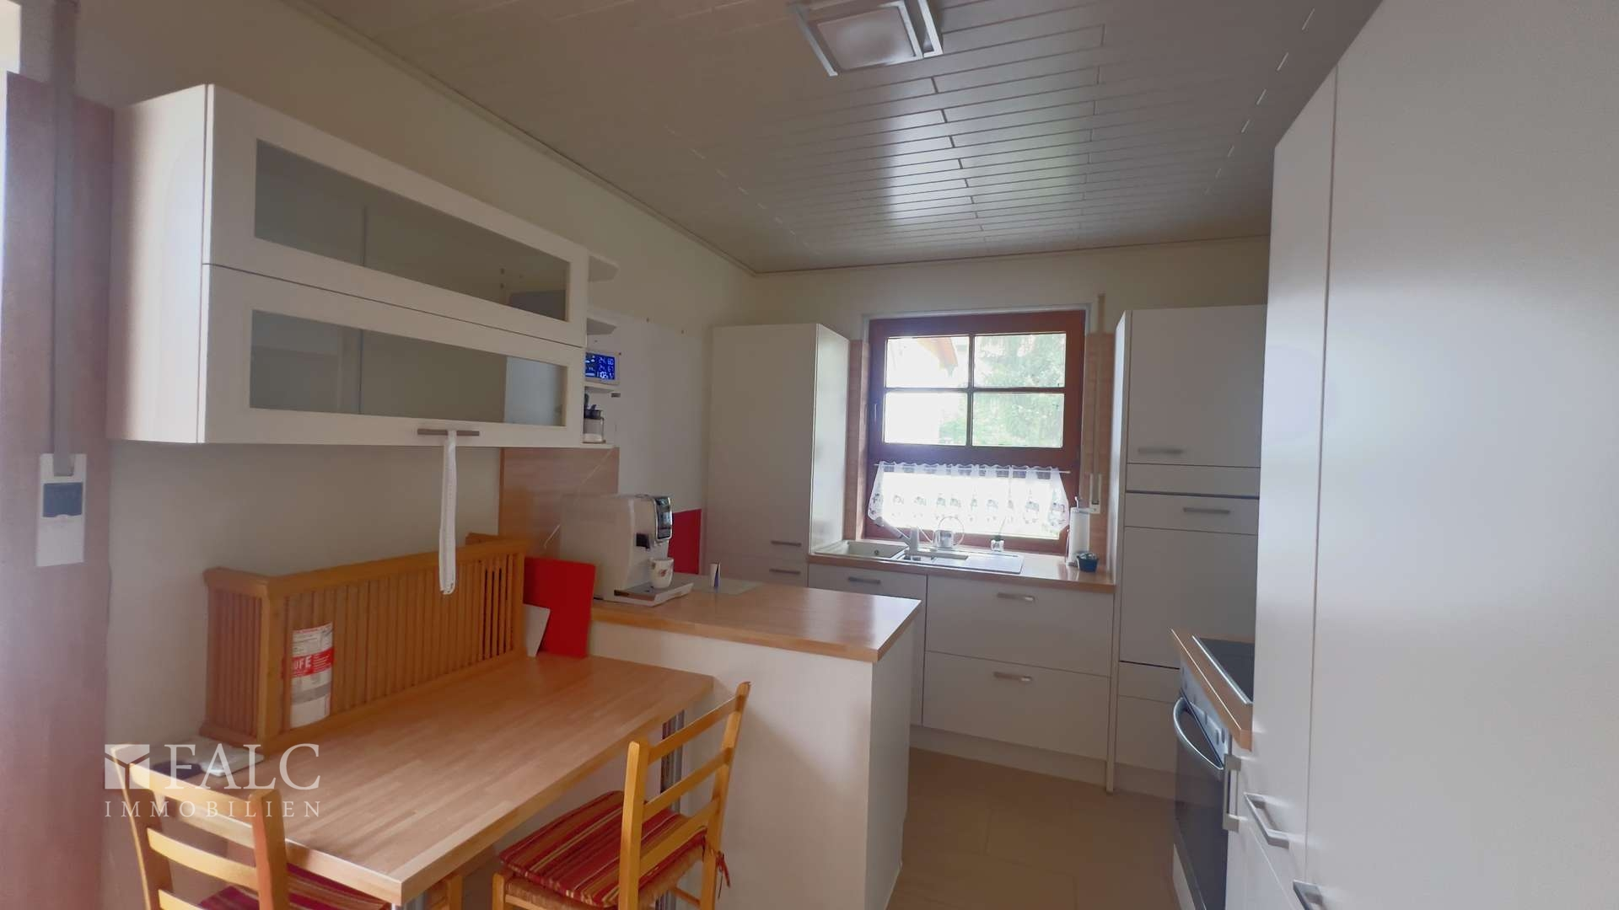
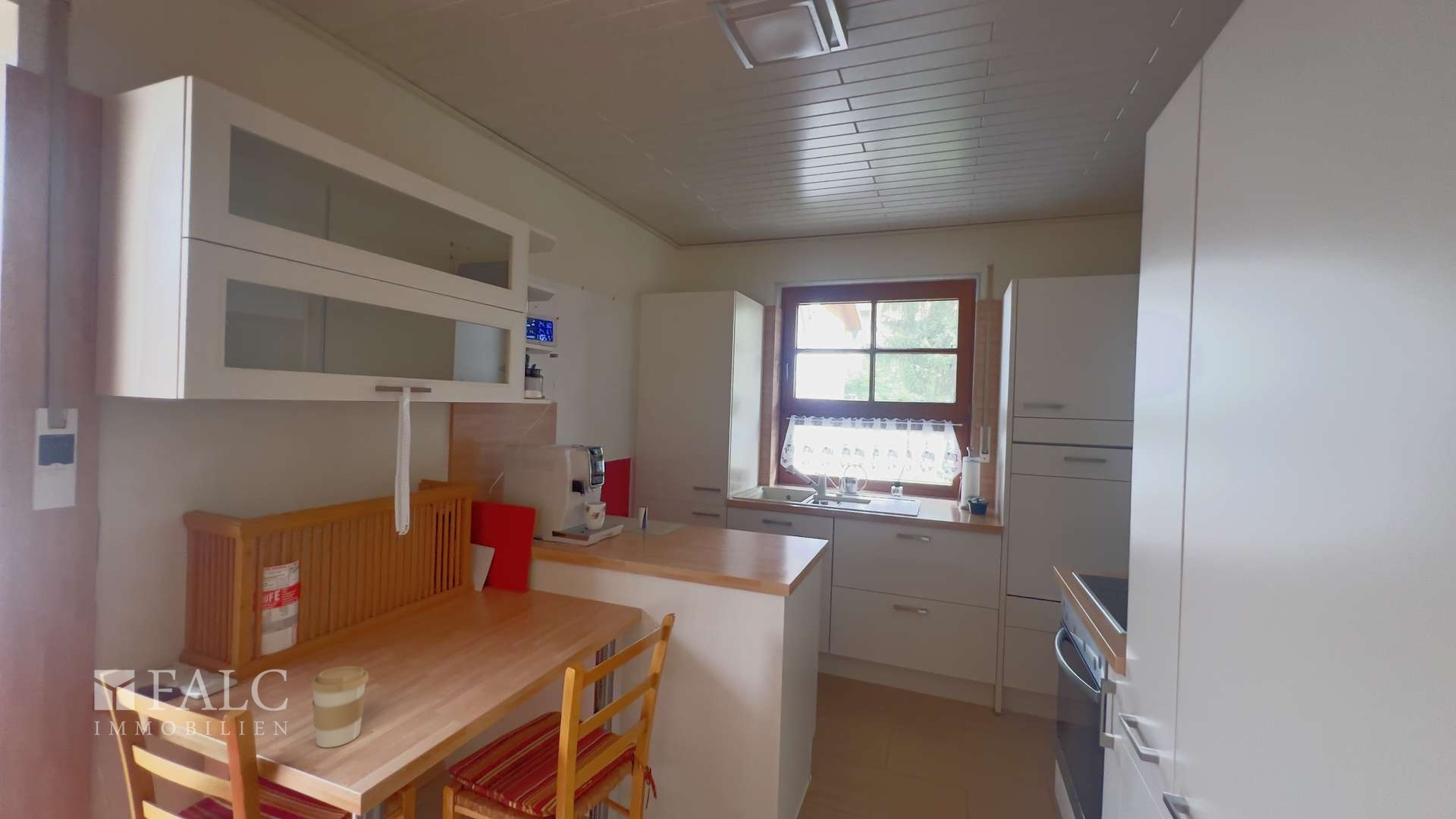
+ coffee cup [309,665,369,748]
